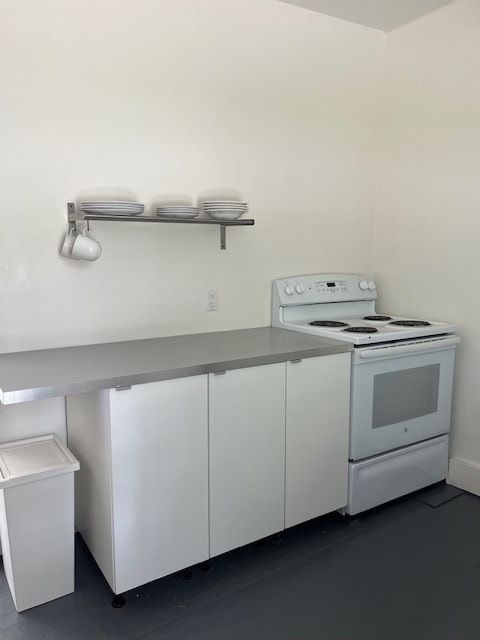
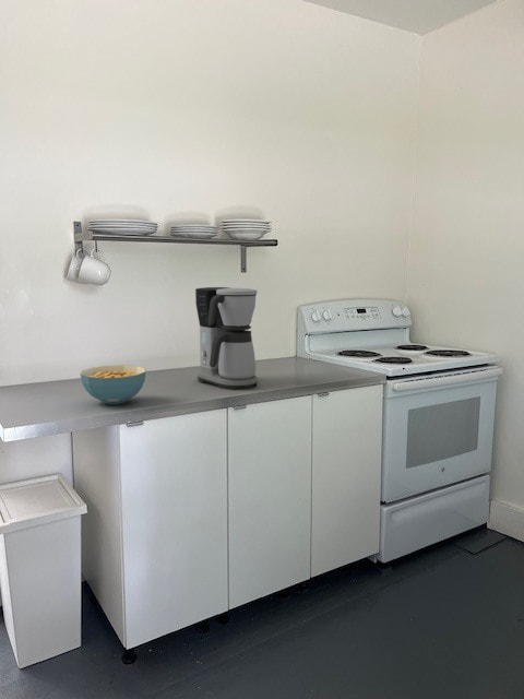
+ coffee maker [194,286,259,391]
+ cereal bowl [80,364,147,405]
